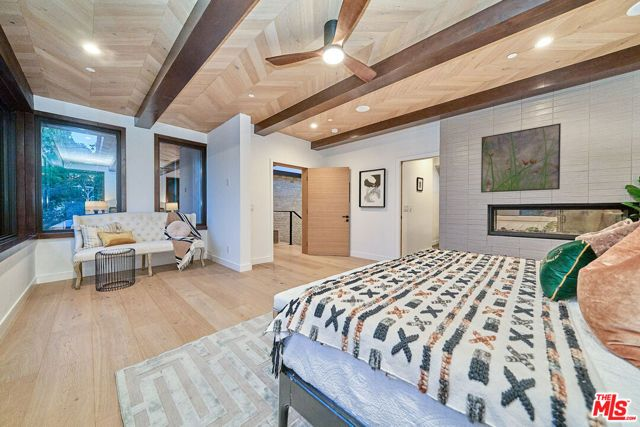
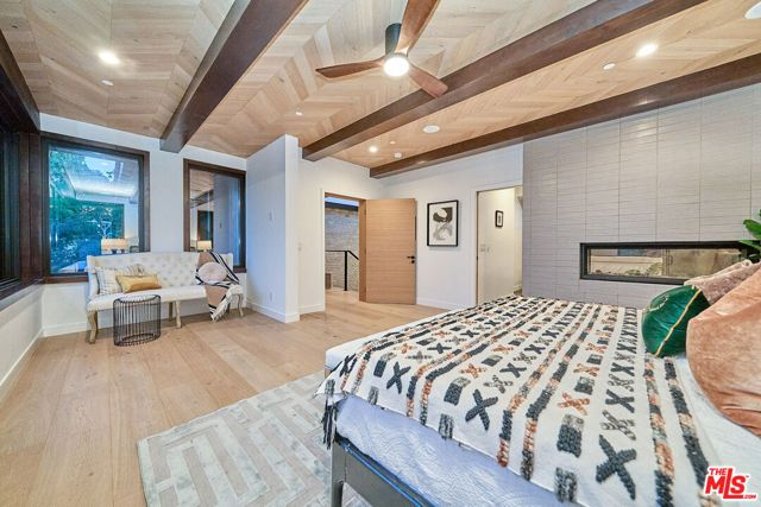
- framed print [480,122,562,194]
